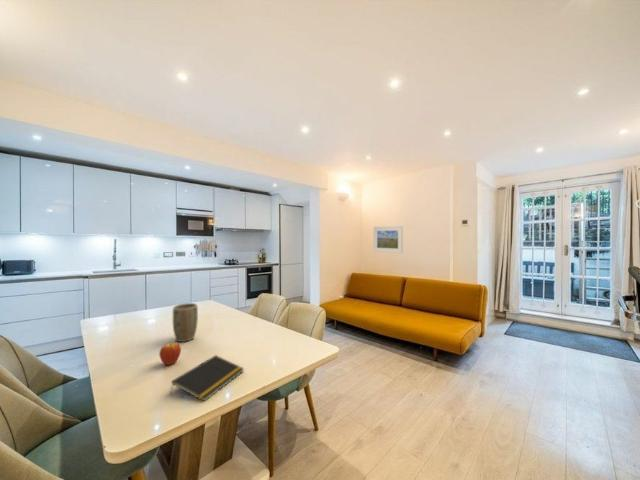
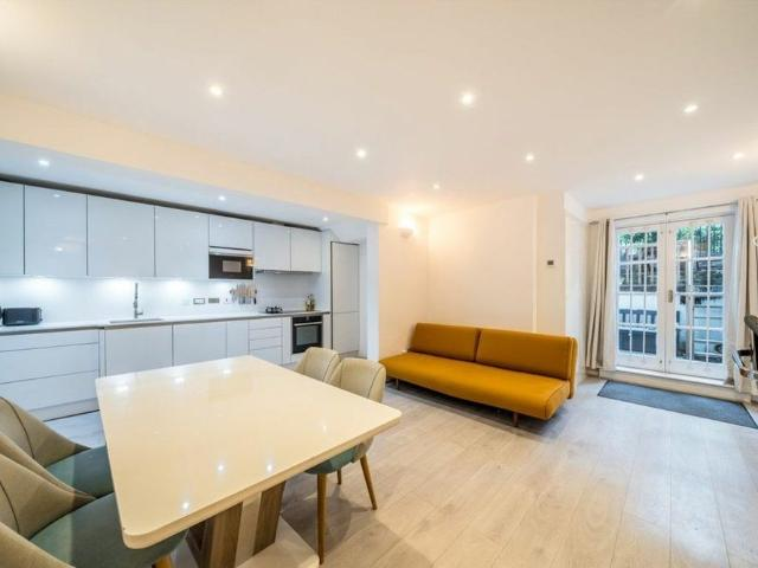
- plant pot [172,302,199,343]
- notepad [170,354,245,402]
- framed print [373,225,404,254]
- fruit [158,341,182,366]
